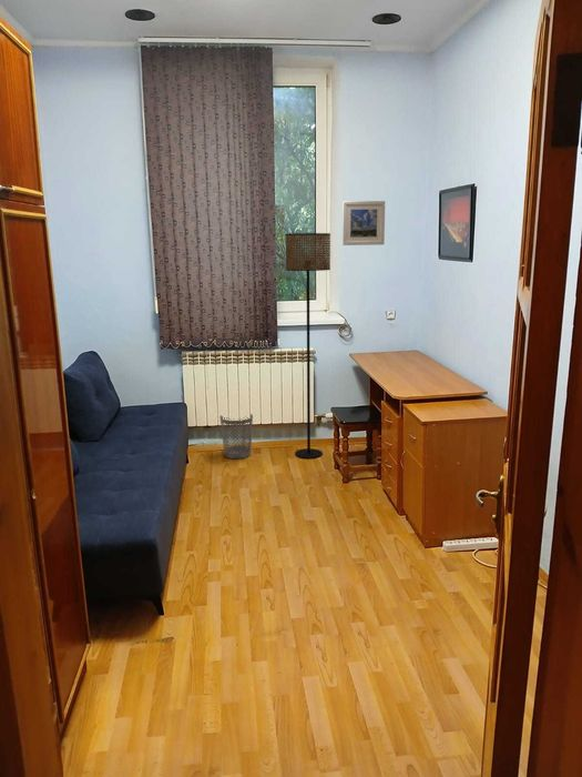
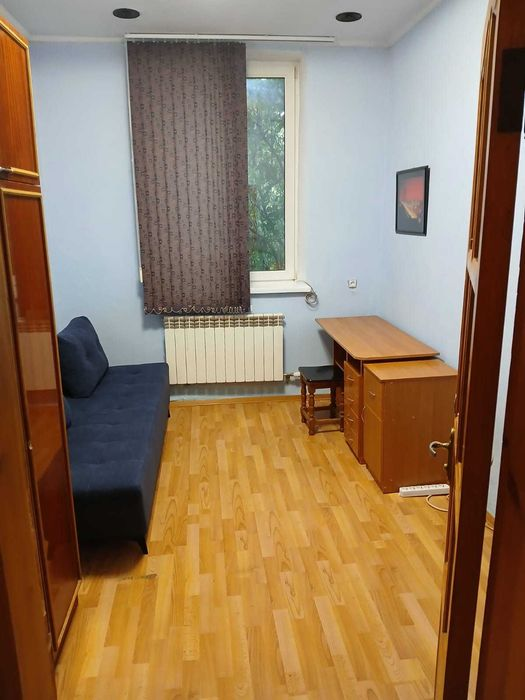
- floor lamp [284,232,331,460]
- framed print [341,200,386,246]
- wastebasket [218,413,254,460]
